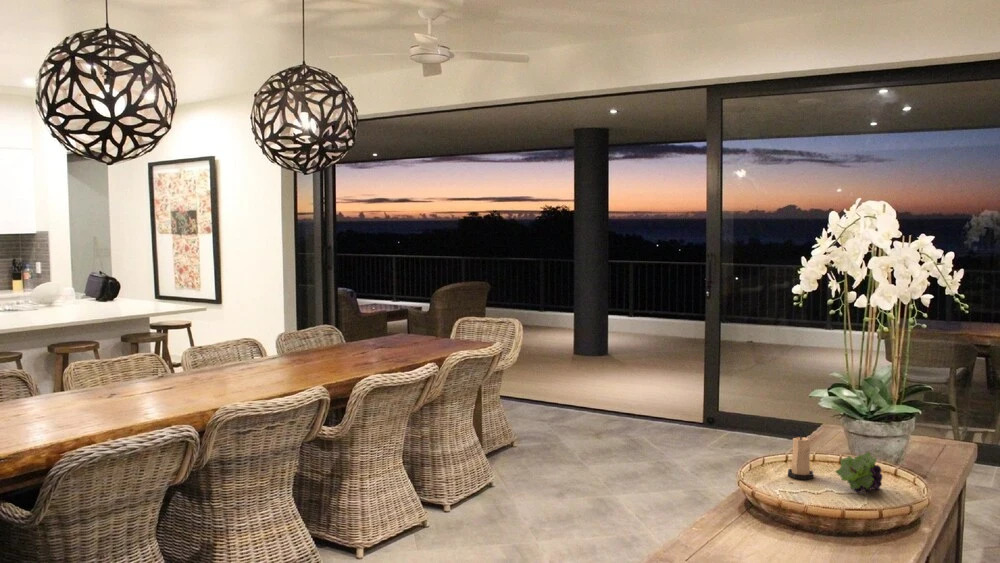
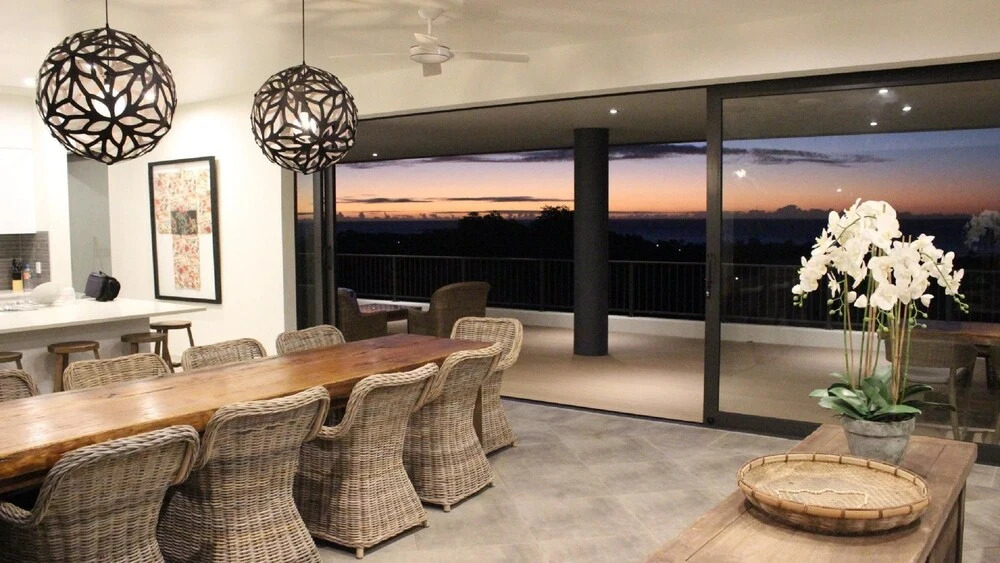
- candle [787,434,814,480]
- fruit [834,451,884,494]
